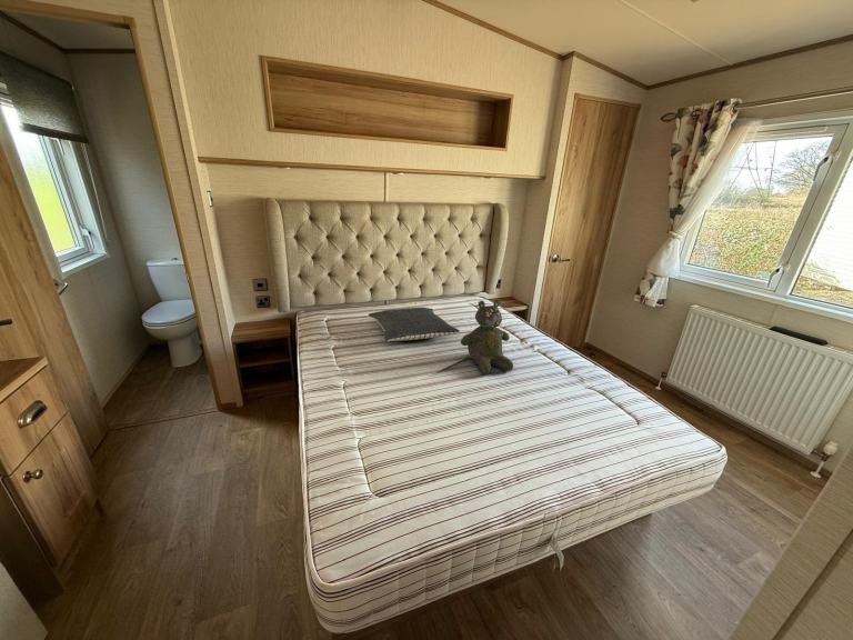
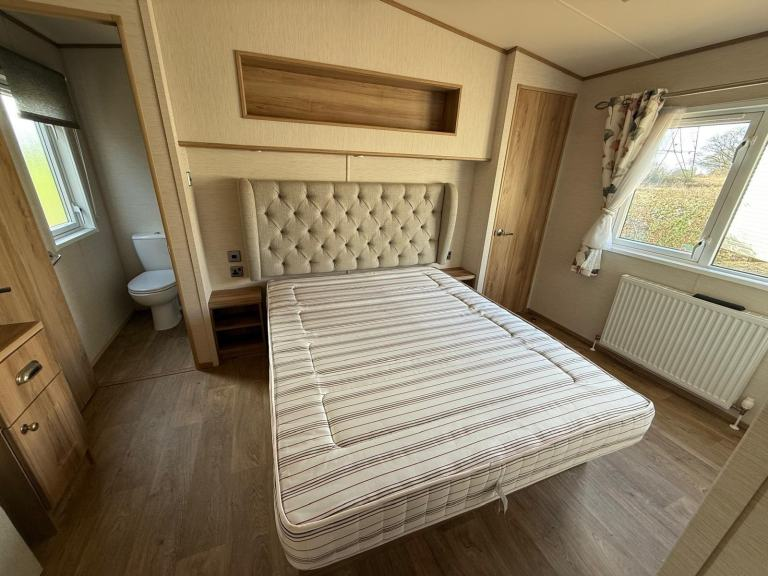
- teddy bear [460,299,514,376]
- pillow [367,307,461,342]
